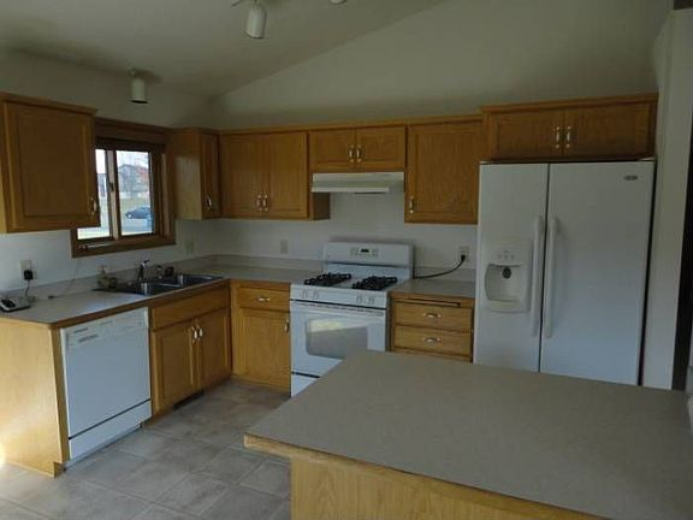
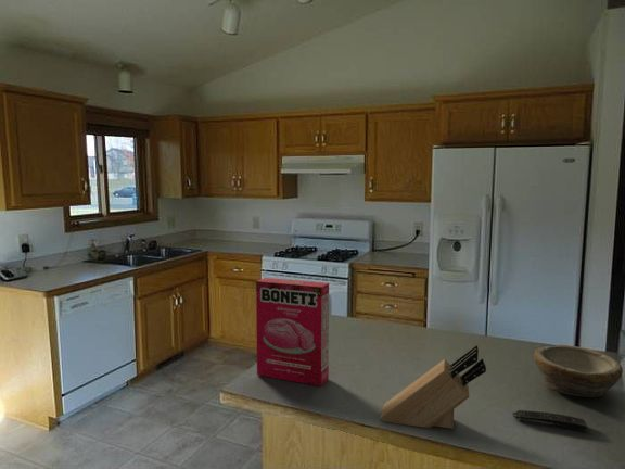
+ knife block [380,344,487,430]
+ bowl [533,344,624,398]
+ cereal box [255,277,330,386]
+ remote control [511,409,589,433]
